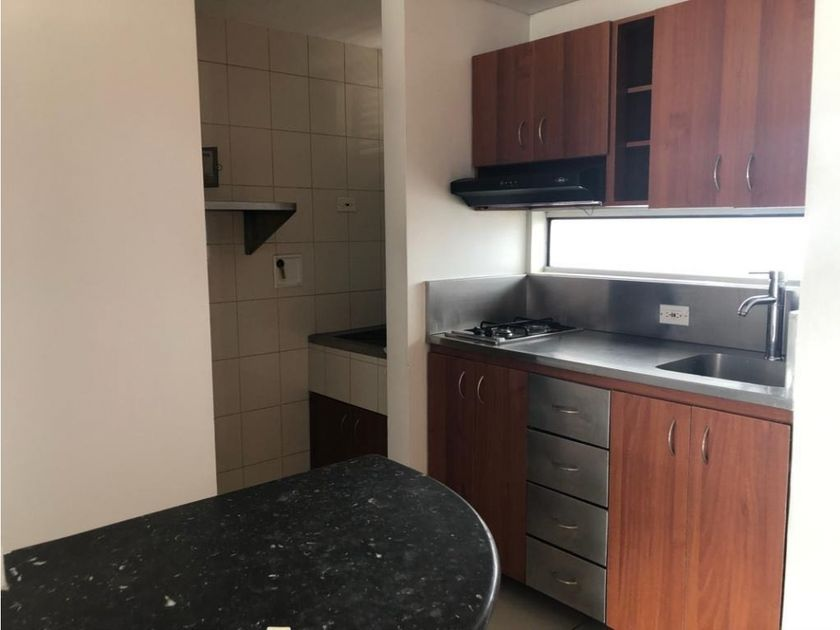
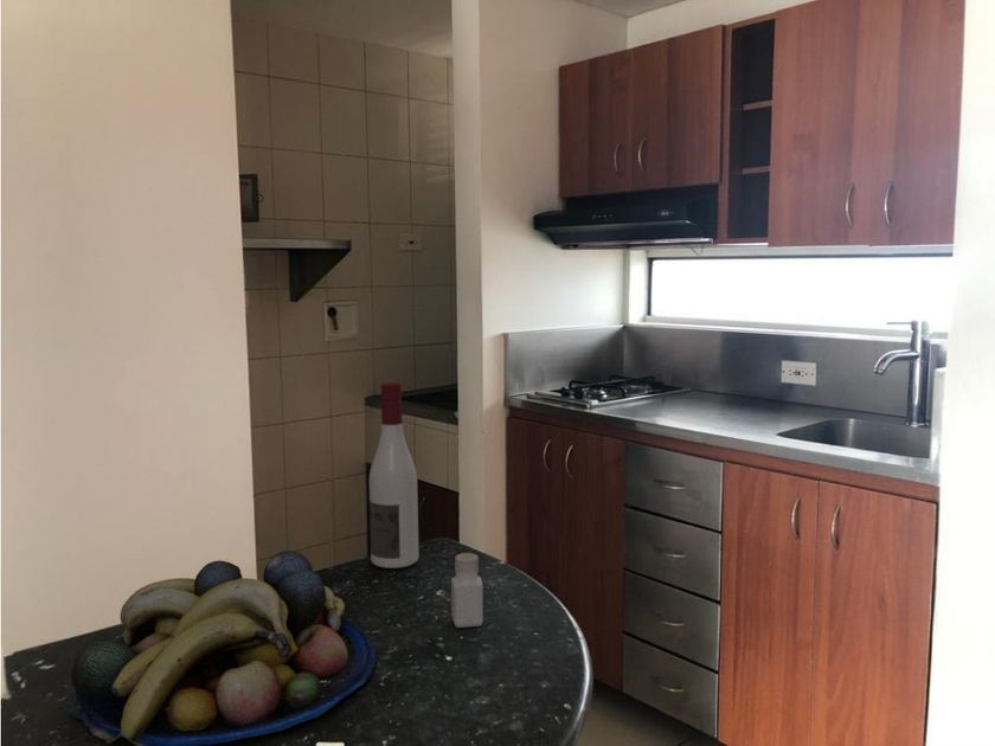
+ pepper shaker [450,552,484,629]
+ alcohol [368,381,419,570]
+ fruit bowl [66,549,378,746]
